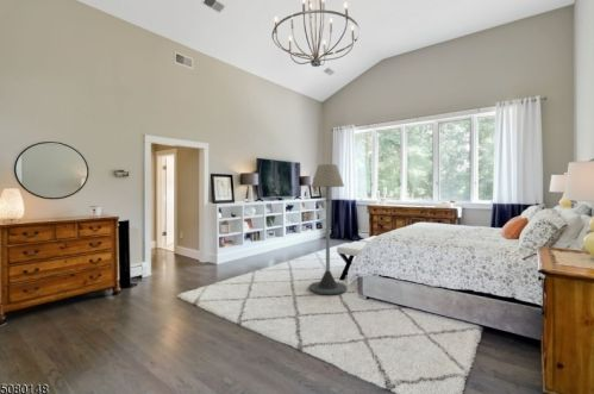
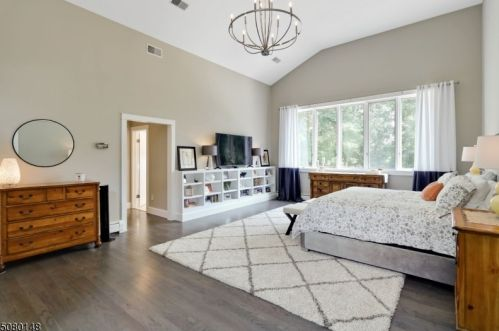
- floor lamp [308,163,348,295]
